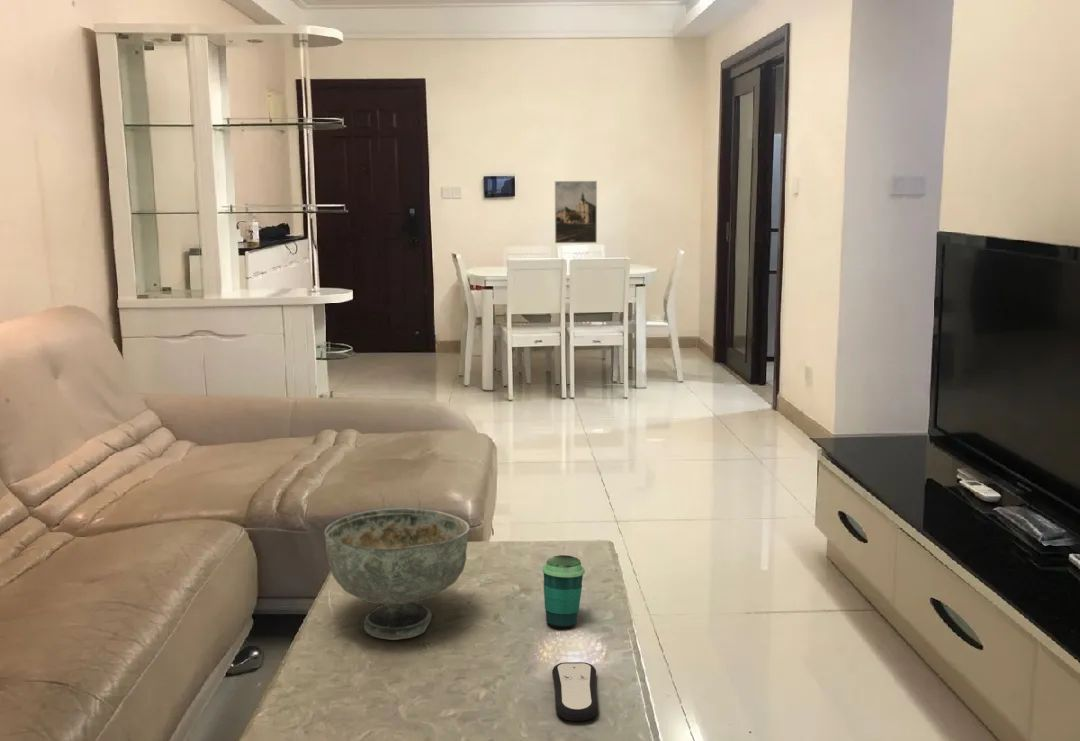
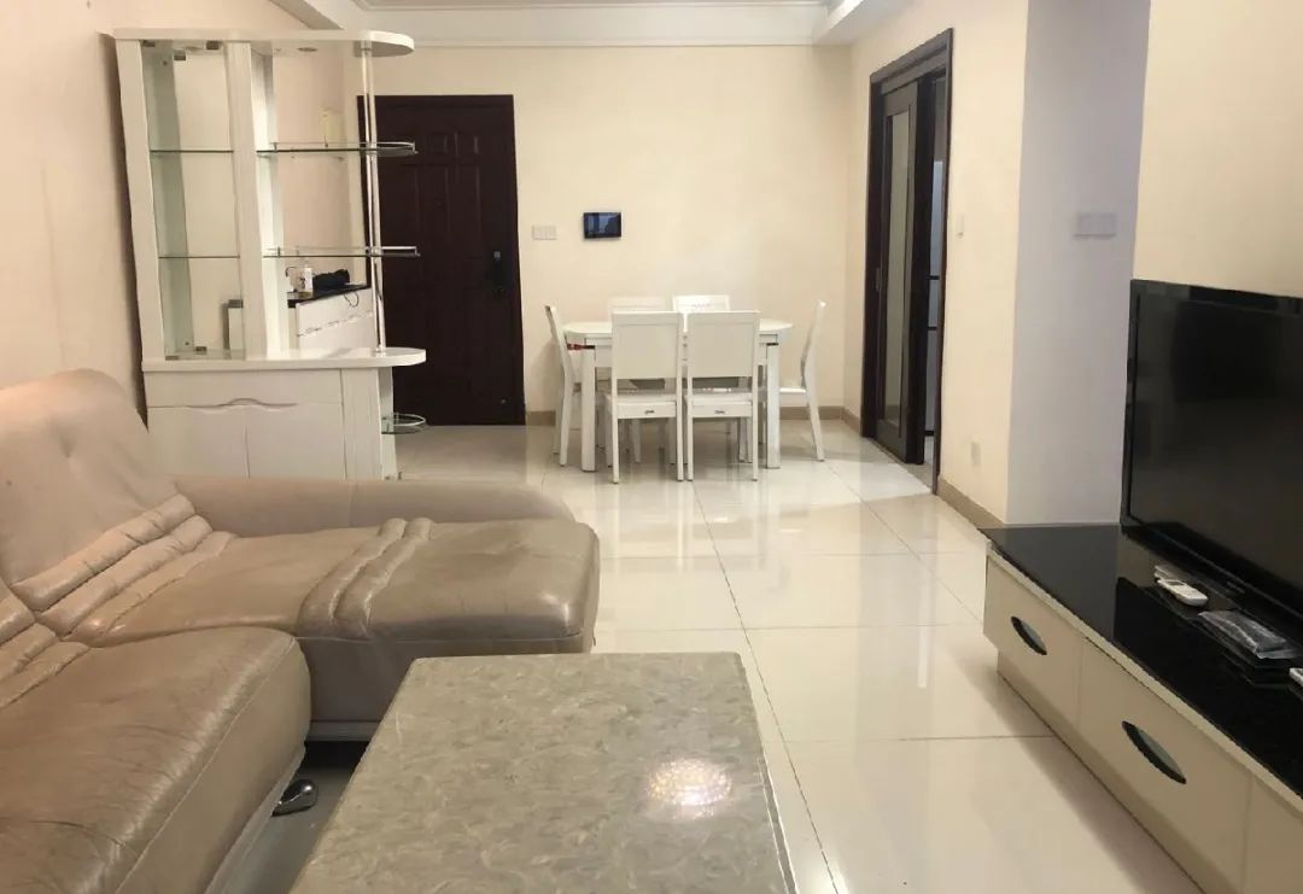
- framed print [554,180,598,244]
- remote control [551,661,599,722]
- cup [541,554,586,630]
- decorative bowl [323,507,470,641]
